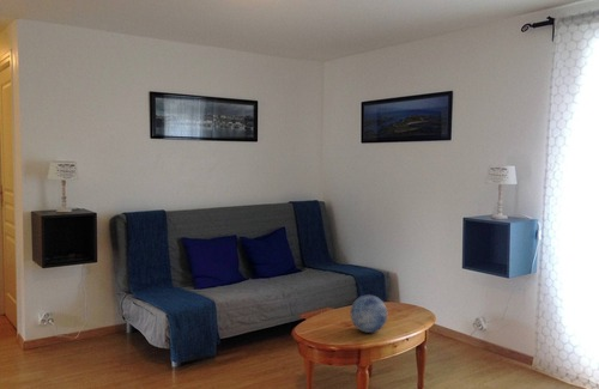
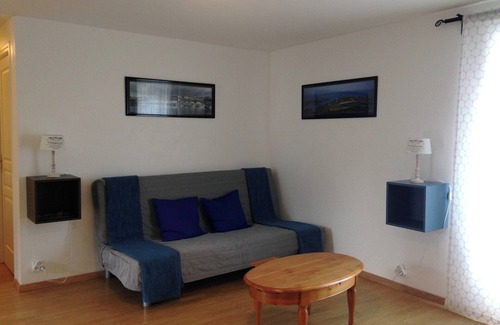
- decorative orb [350,293,388,334]
